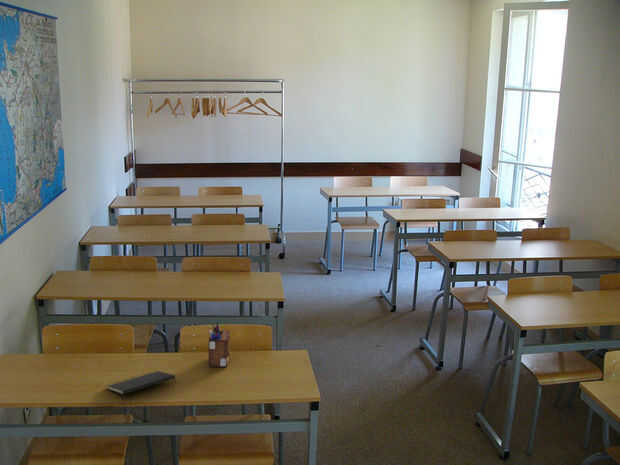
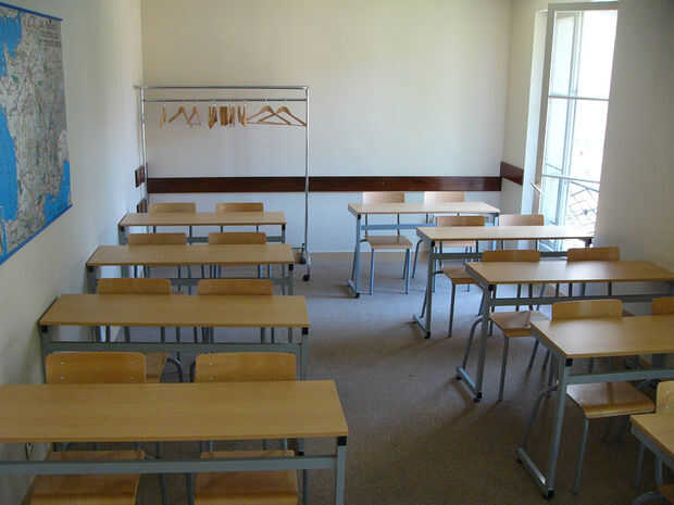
- notepad [104,369,177,395]
- desk organizer [208,321,231,368]
